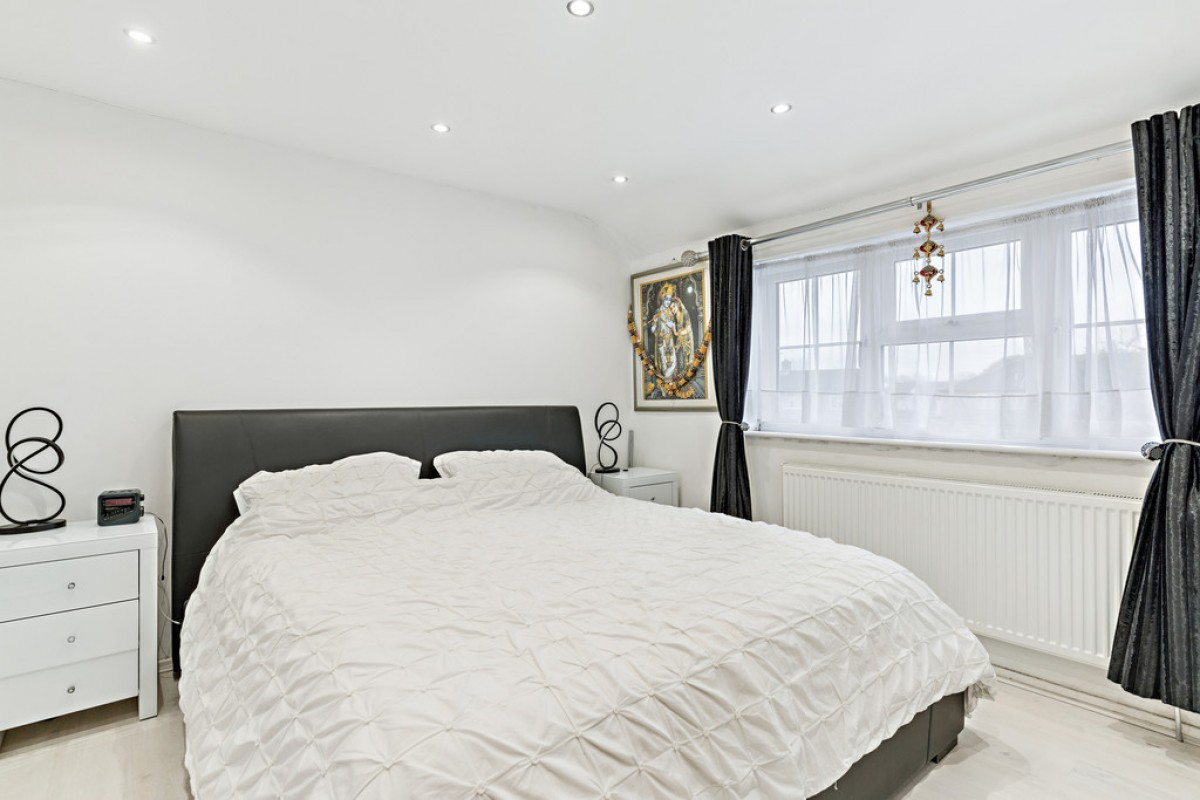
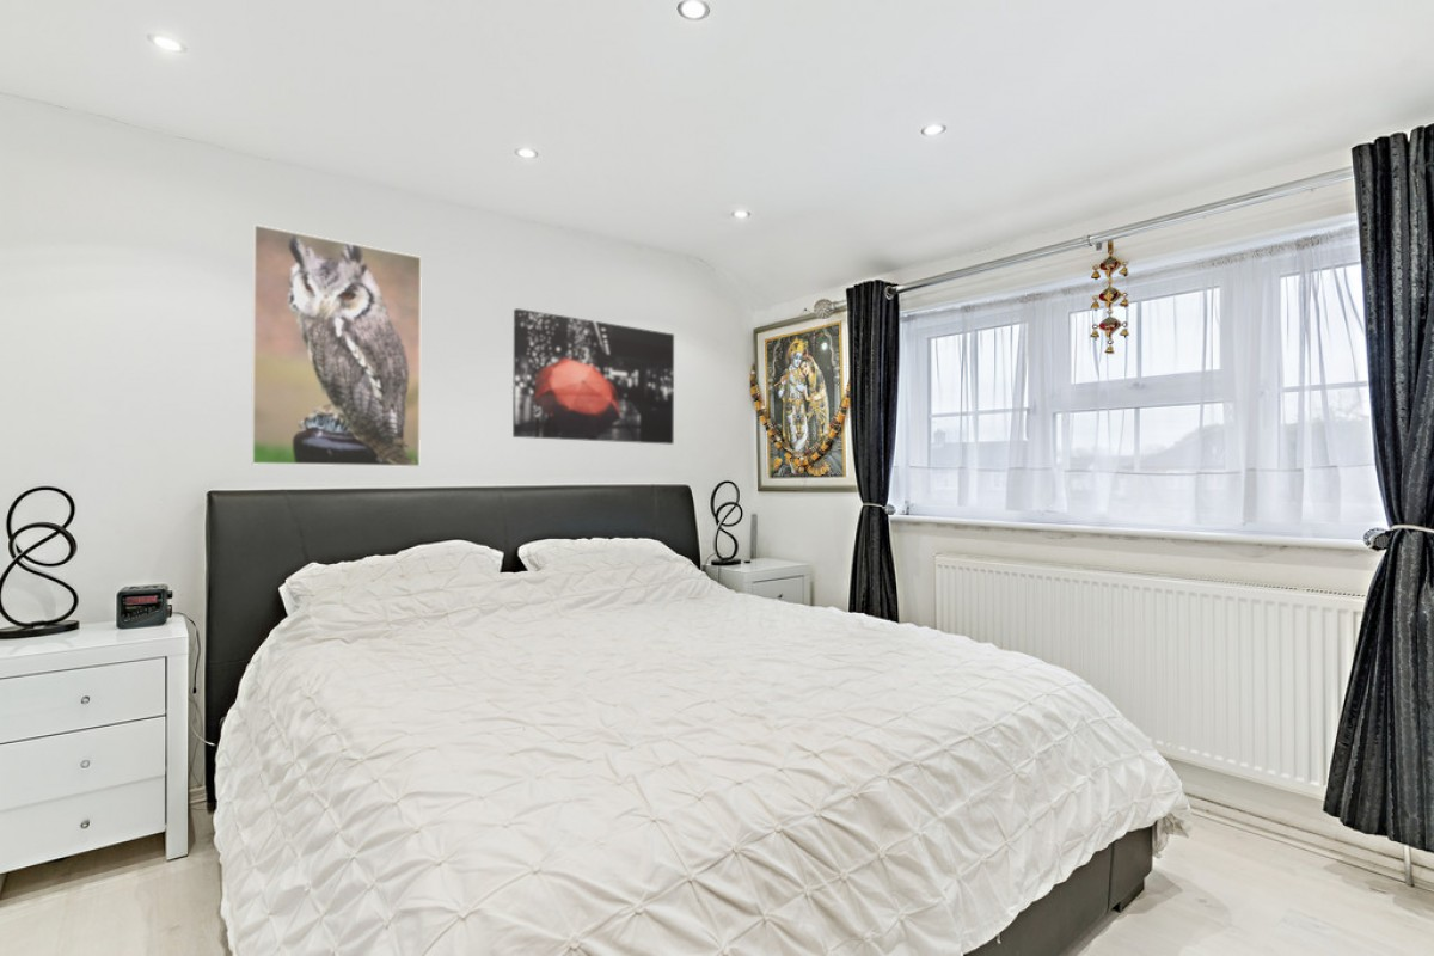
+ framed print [250,223,423,468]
+ wall art [511,307,675,446]
